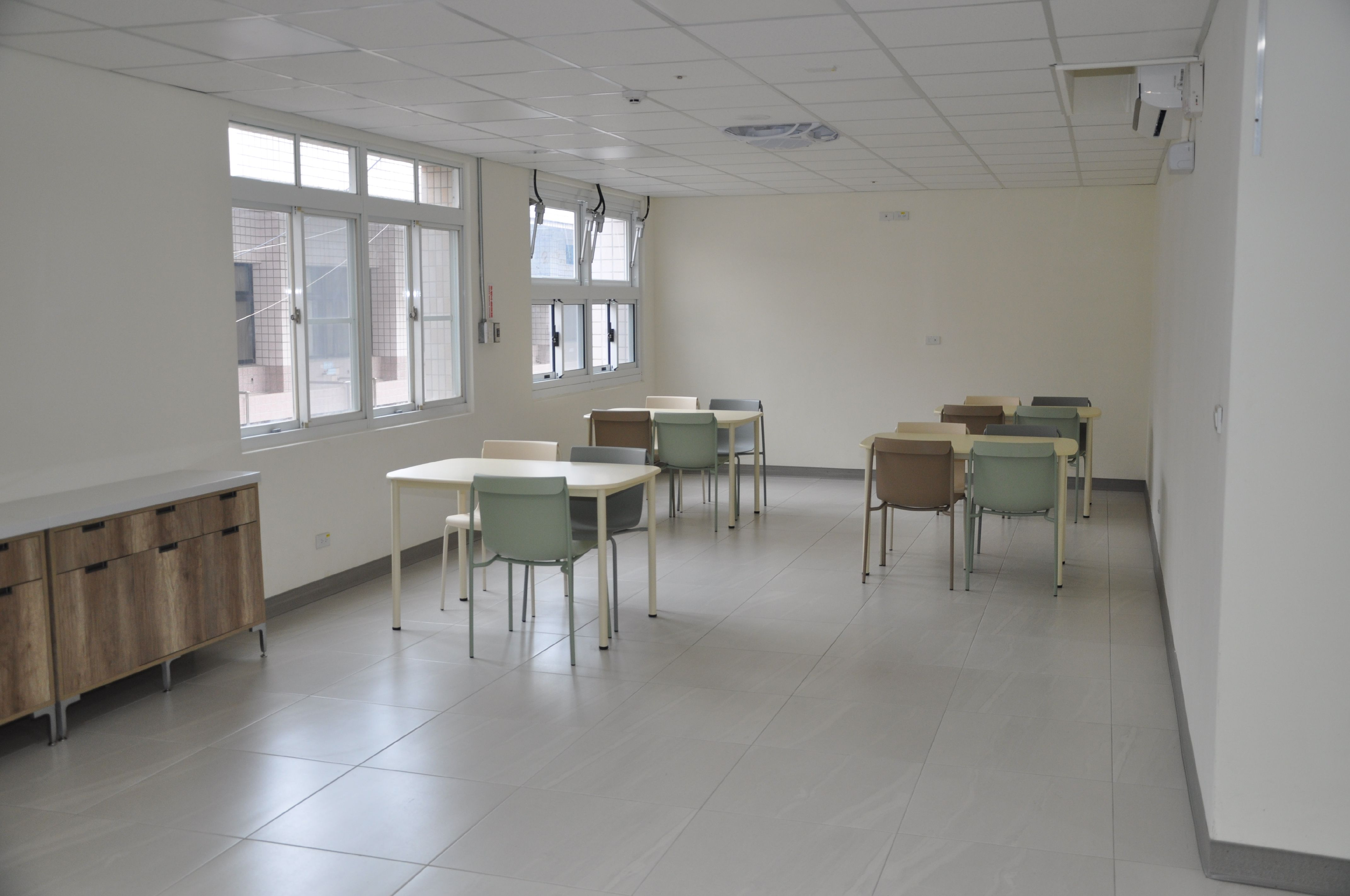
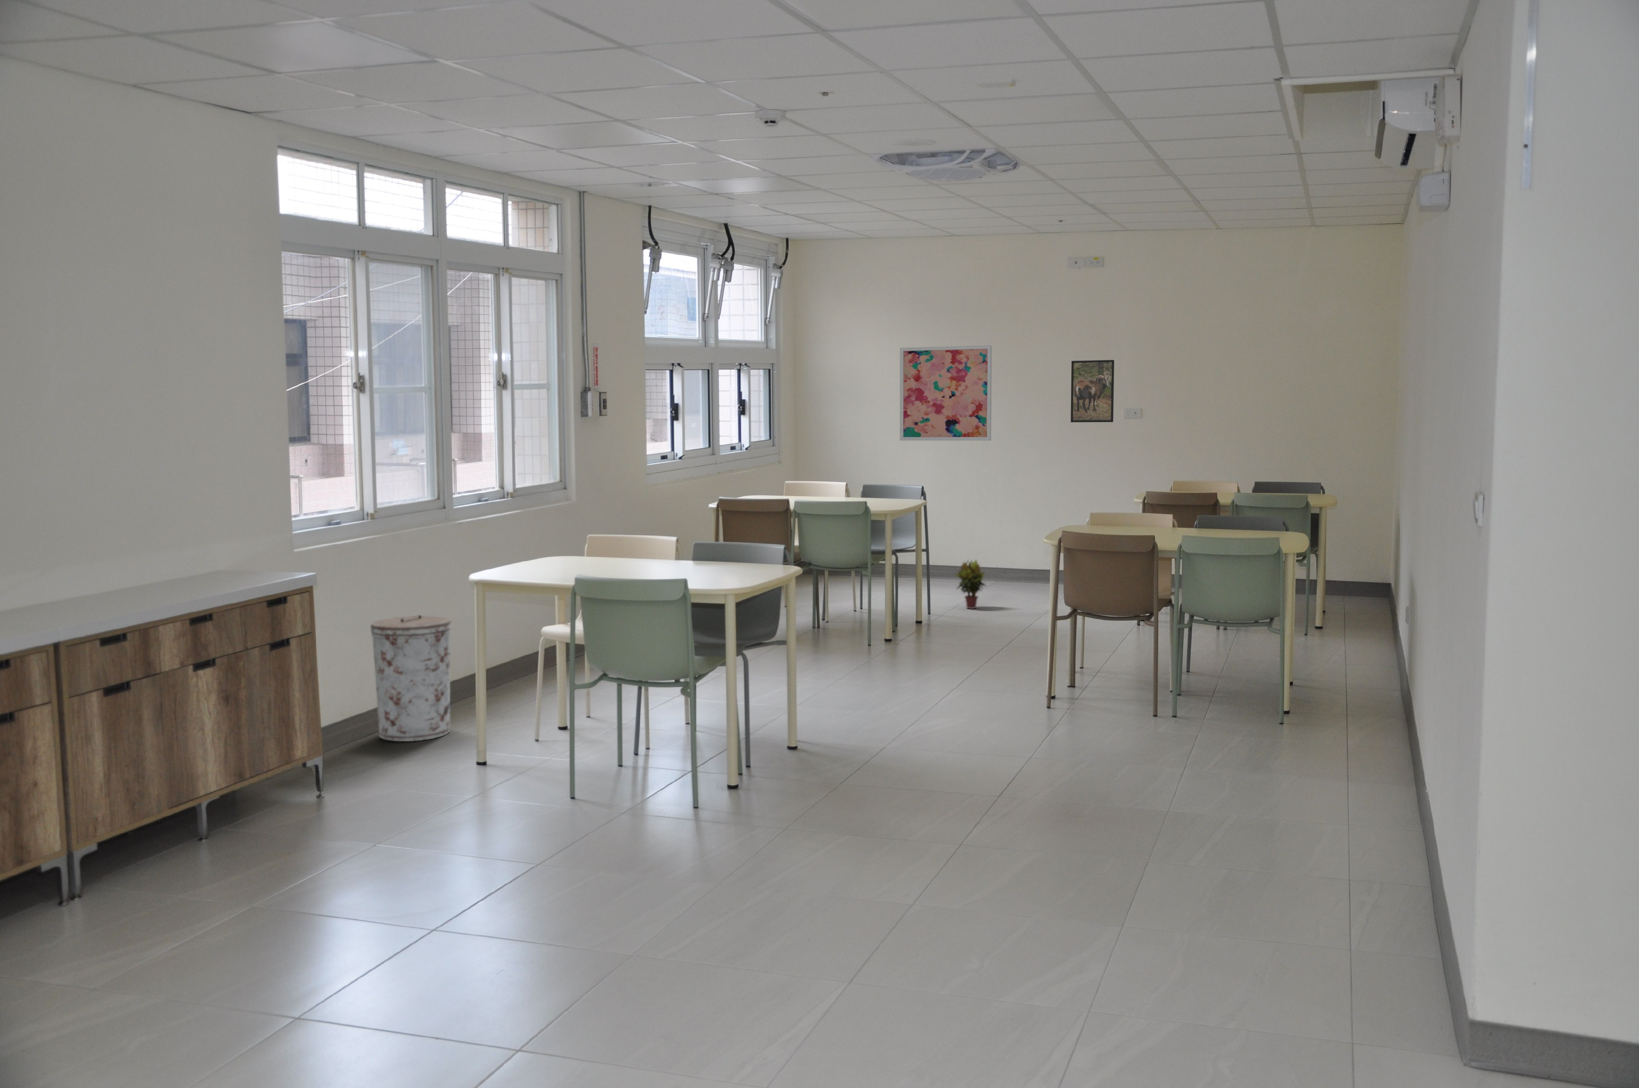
+ potted plant [954,559,987,610]
+ wall art [900,345,992,441]
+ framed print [1071,359,1115,423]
+ trash can [370,614,452,742]
